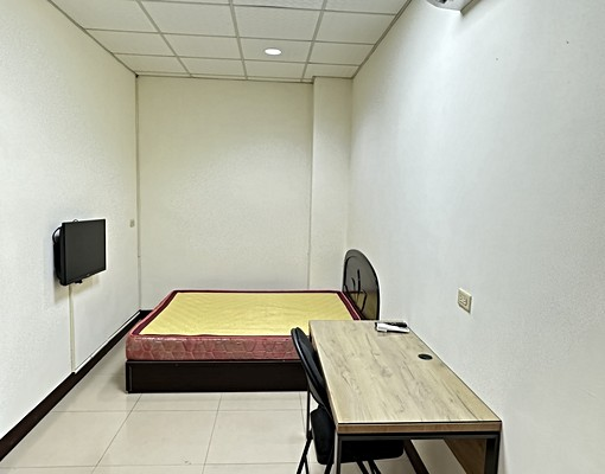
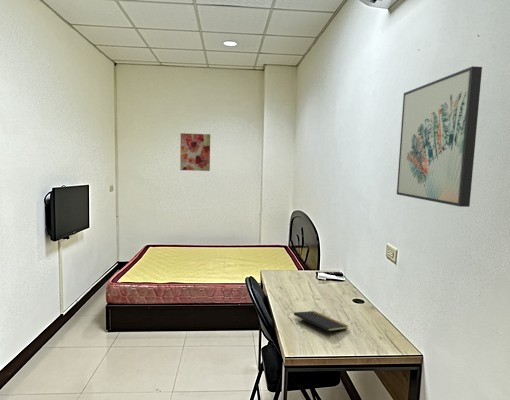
+ wall art [396,65,483,208]
+ notepad [293,310,349,339]
+ wall art [179,132,211,172]
